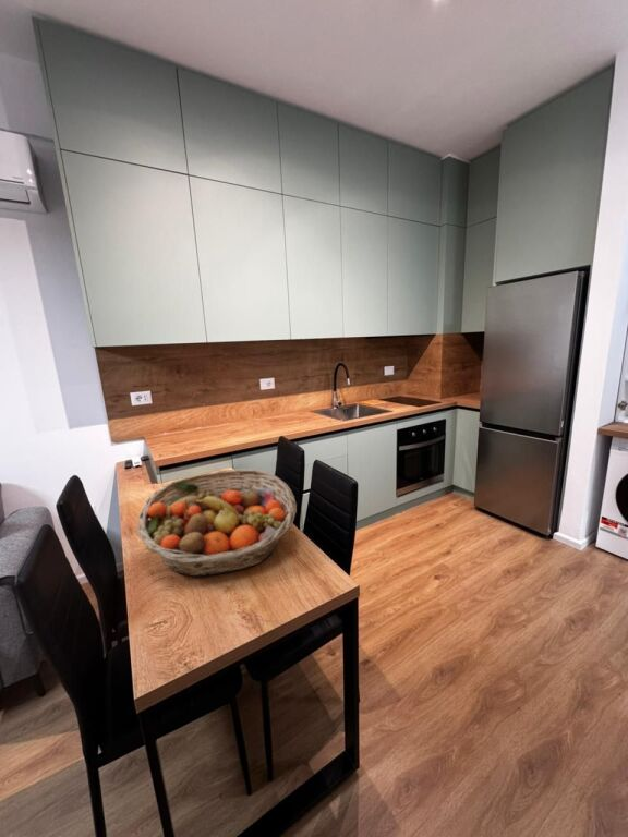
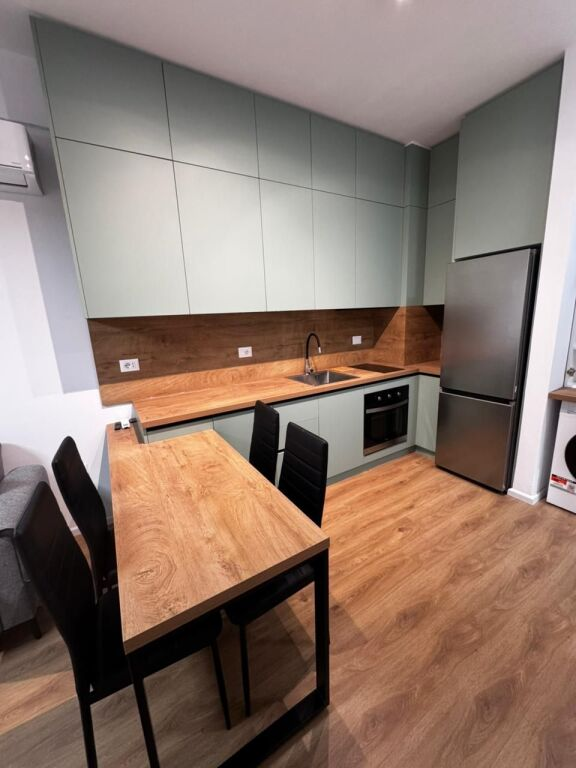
- fruit basket [136,468,298,578]
